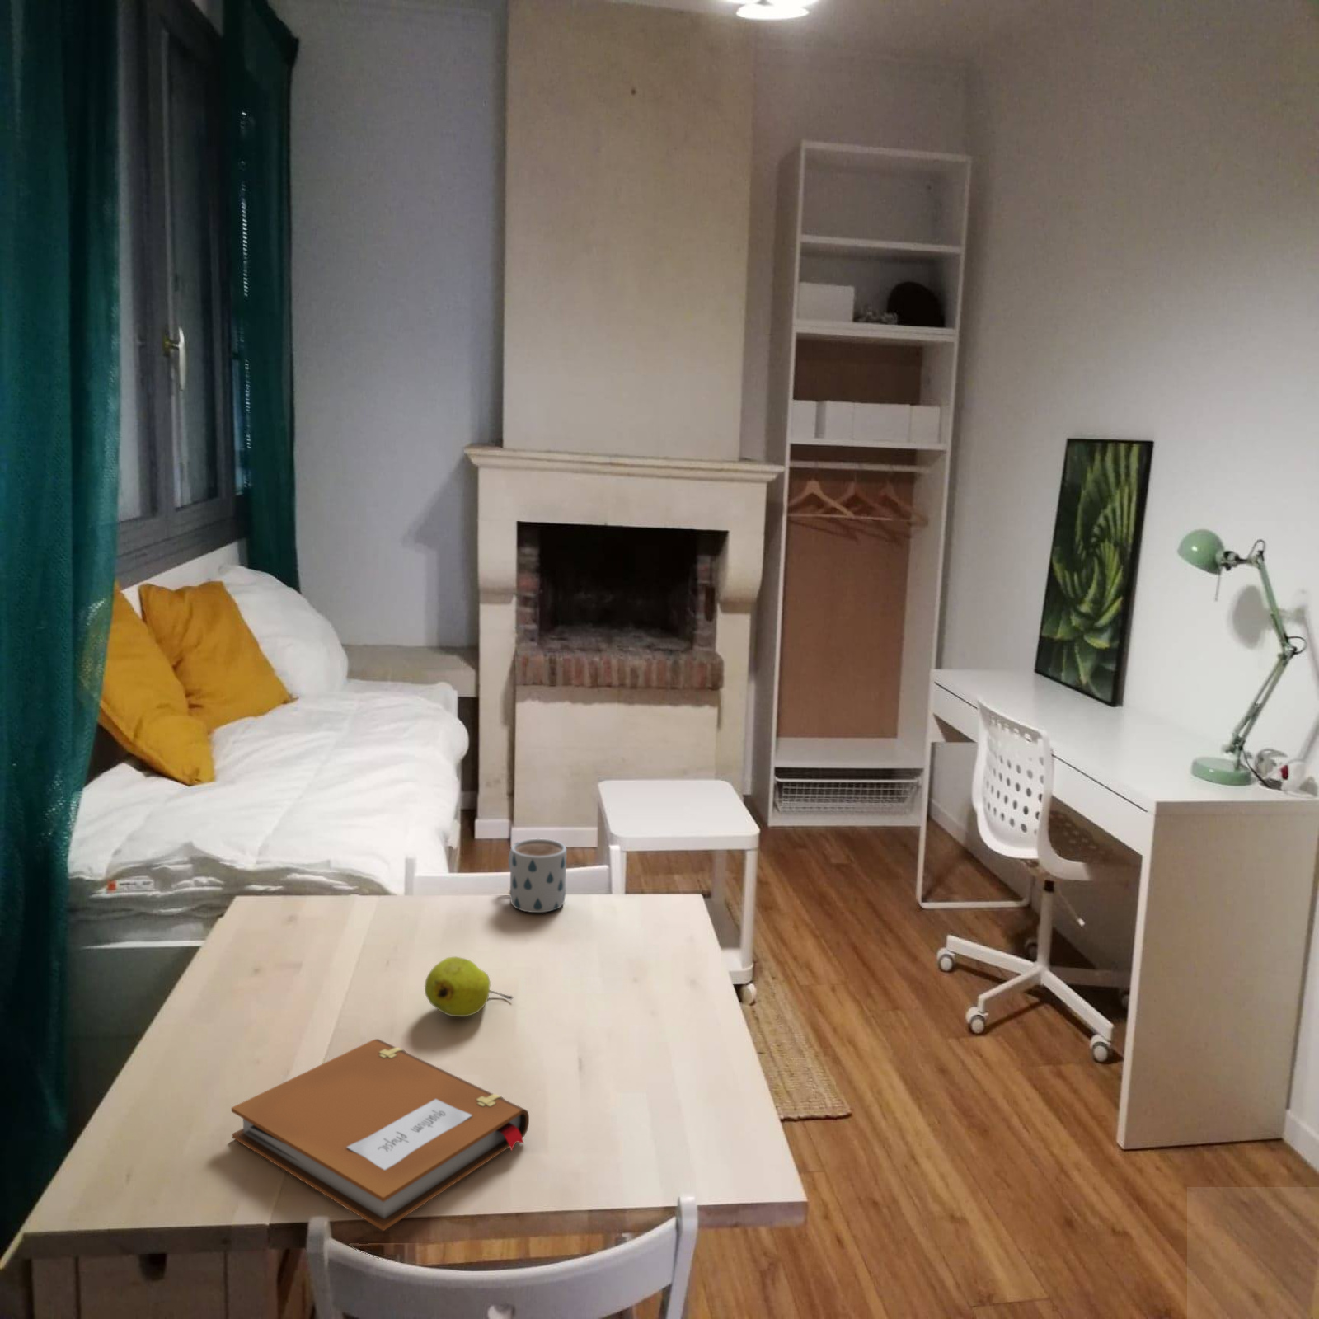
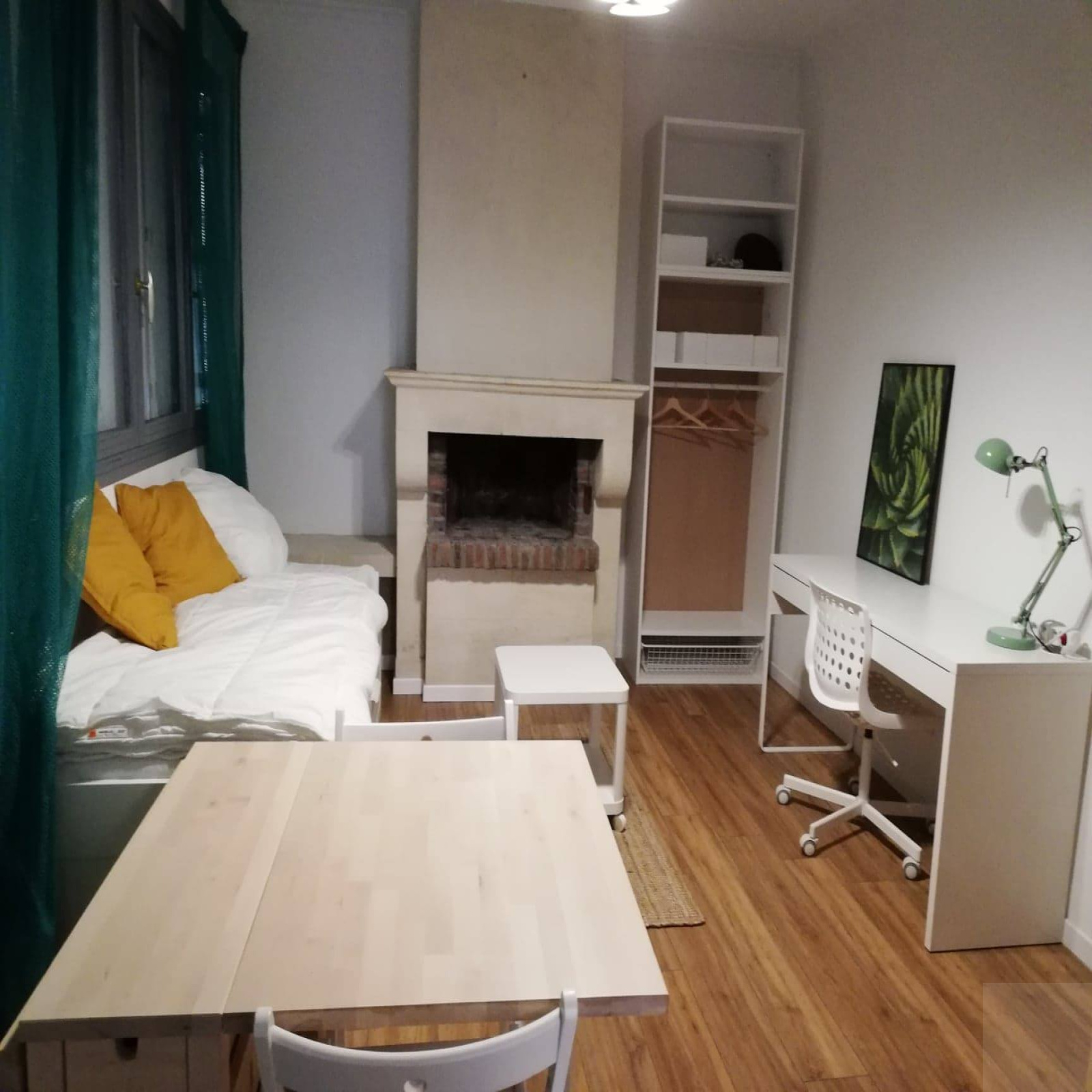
- notebook [231,1038,530,1232]
- fruit [424,957,513,1017]
- mug [507,837,568,913]
